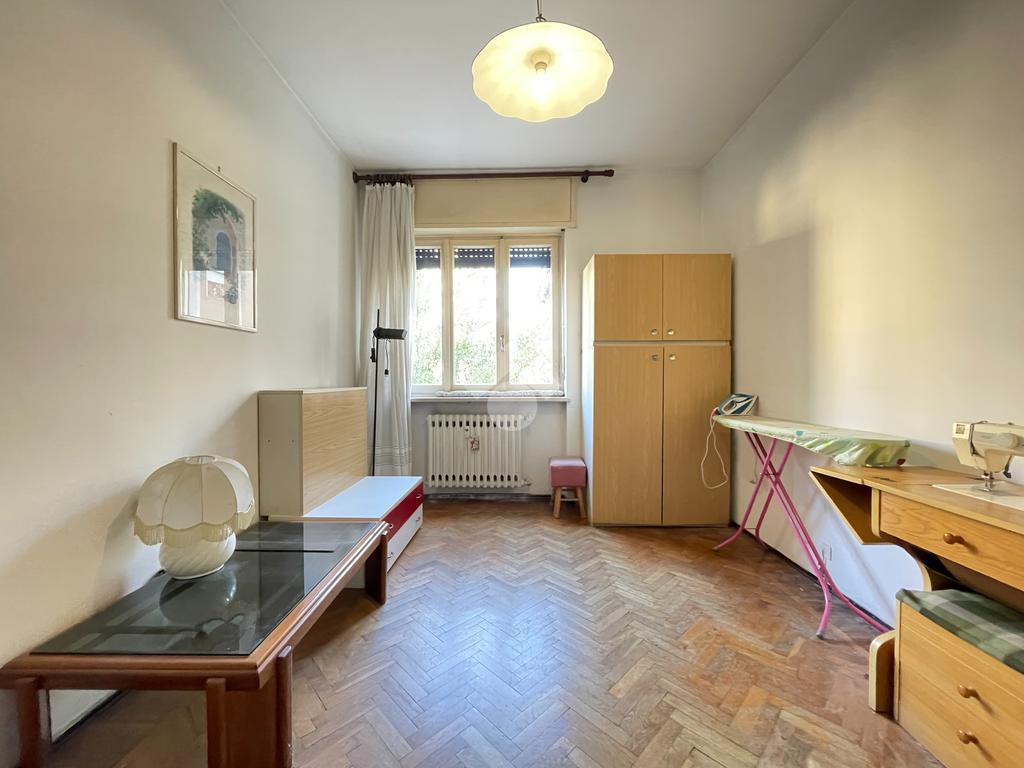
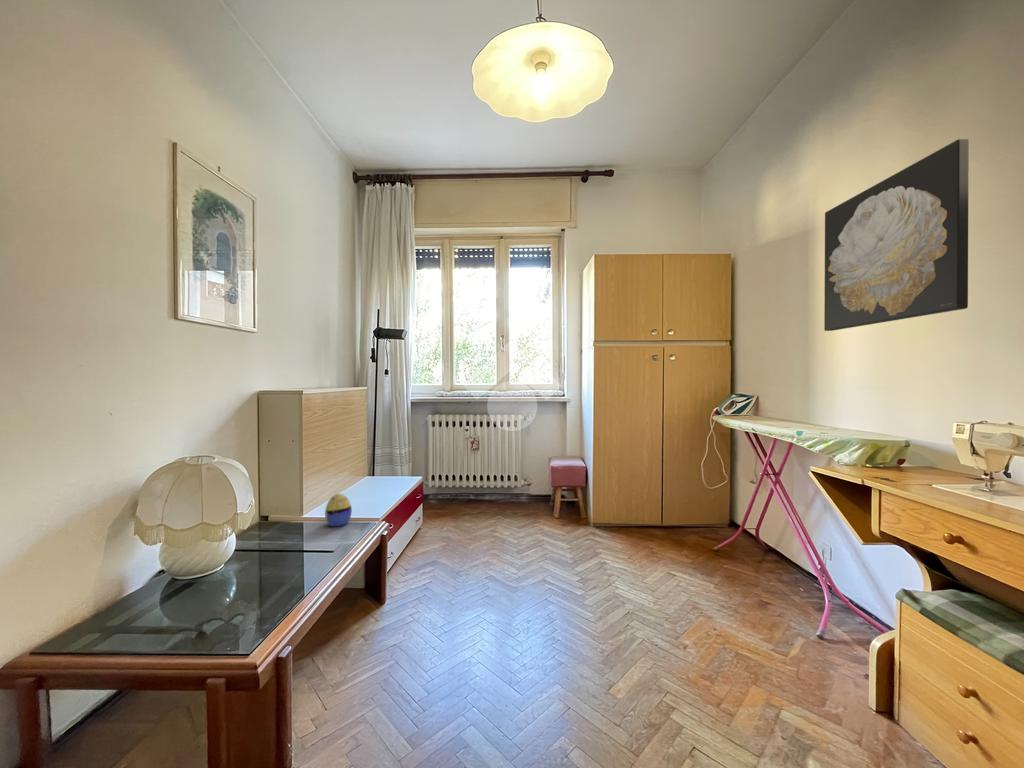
+ wall art [823,138,970,332]
+ decorative egg [324,493,353,527]
